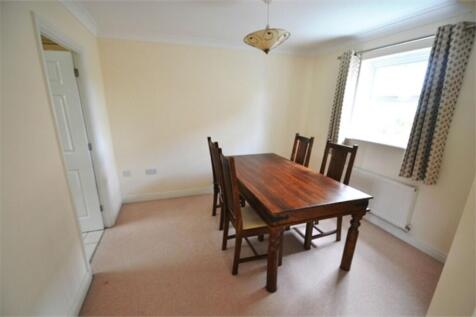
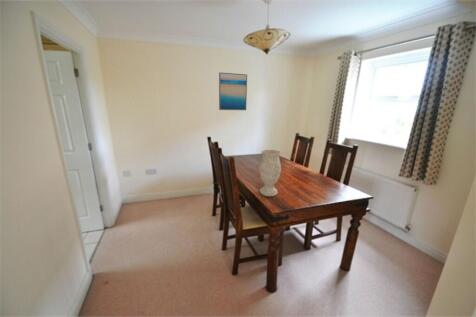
+ vase [258,149,282,197]
+ wall art [218,71,248,111]
